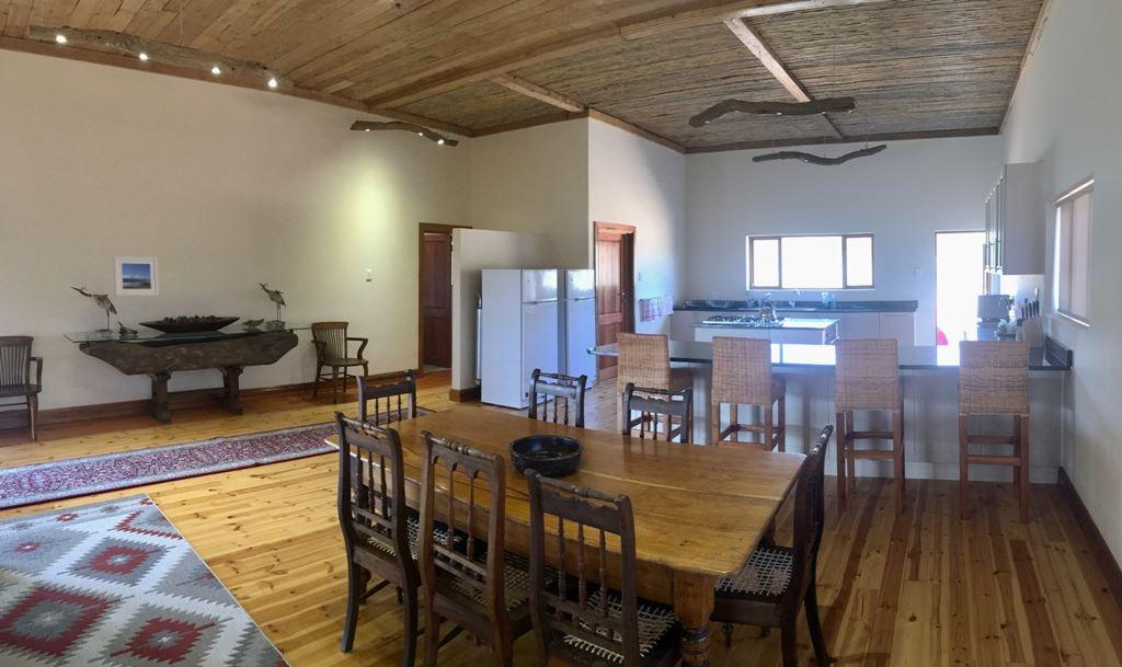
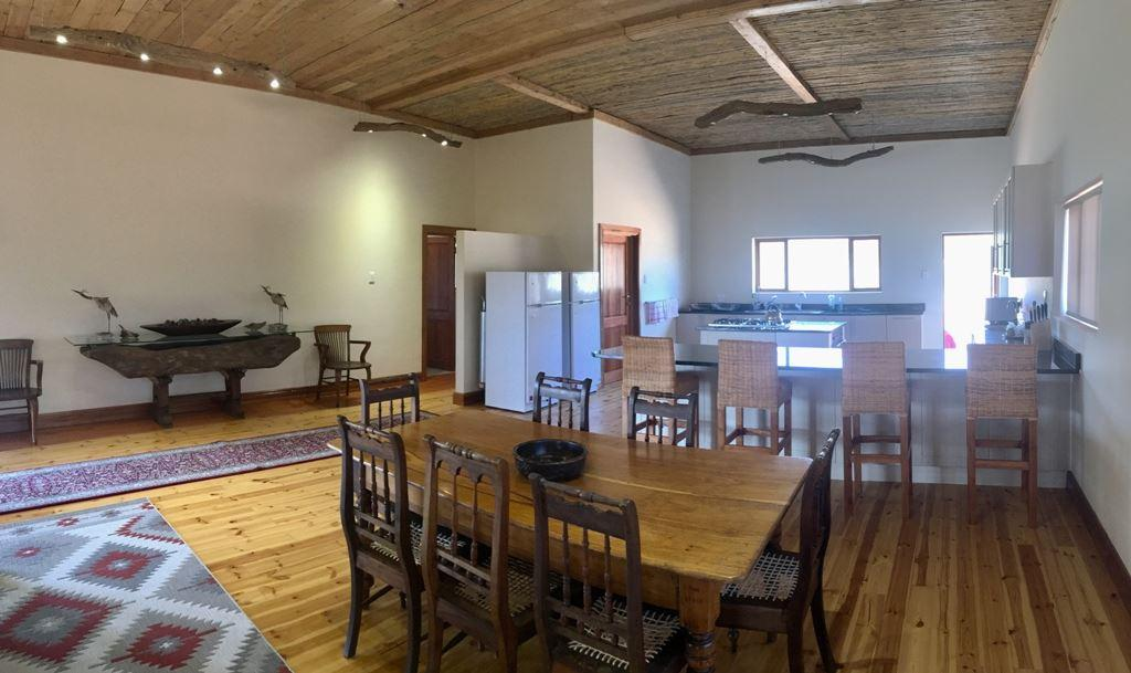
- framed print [112,255,160,297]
